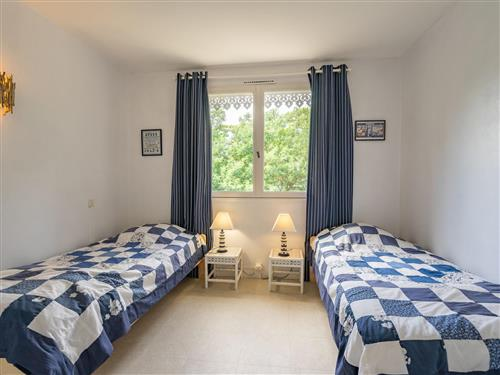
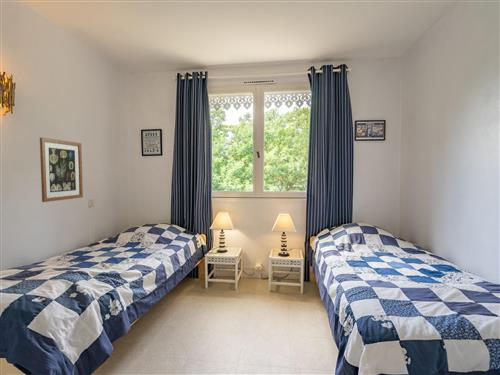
+ wall art [39,137,84,203]
